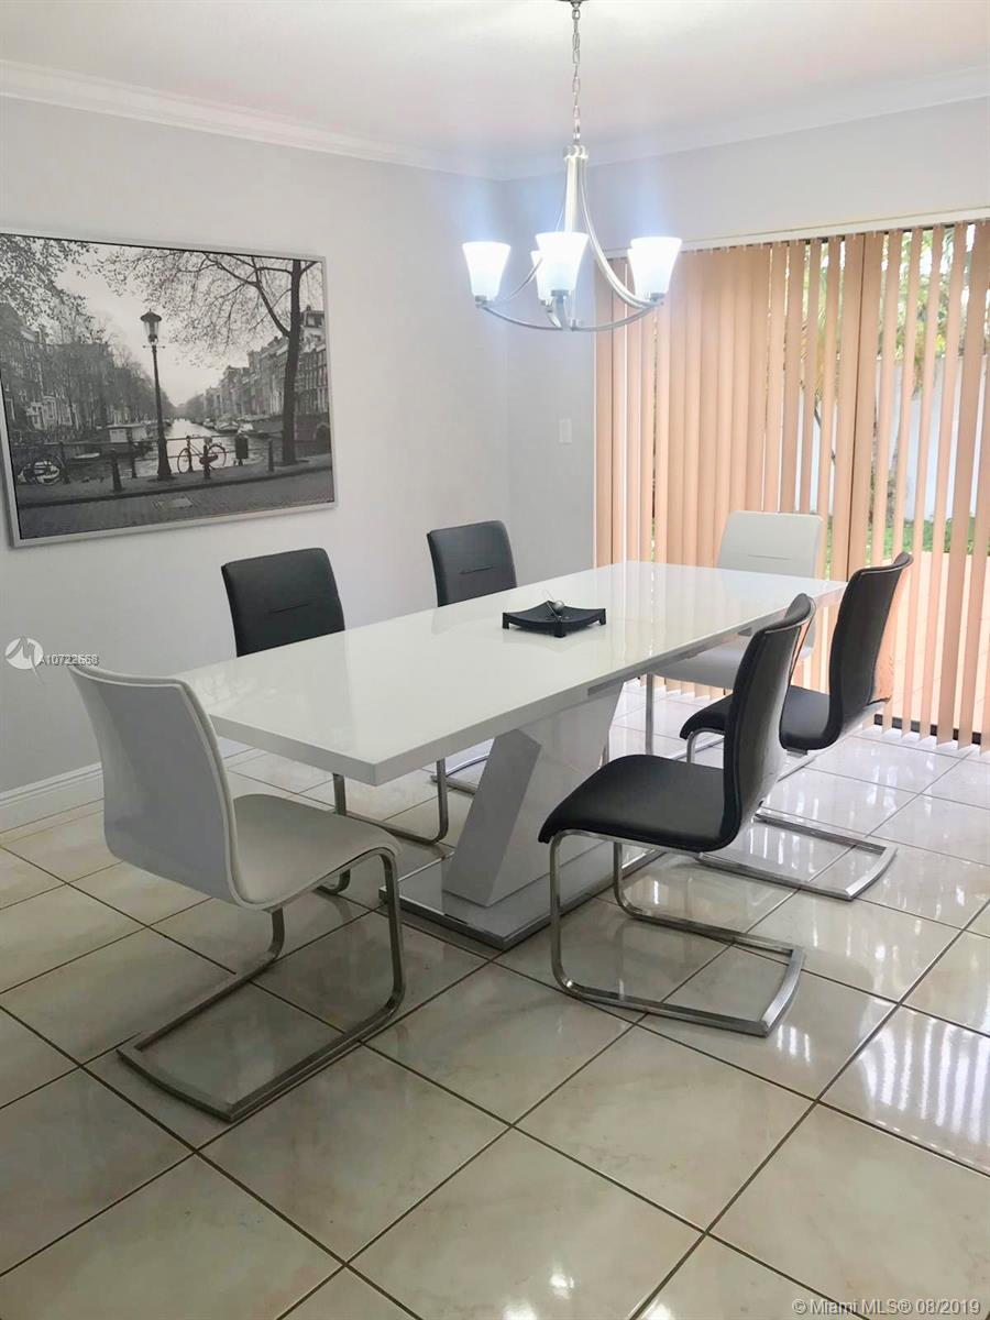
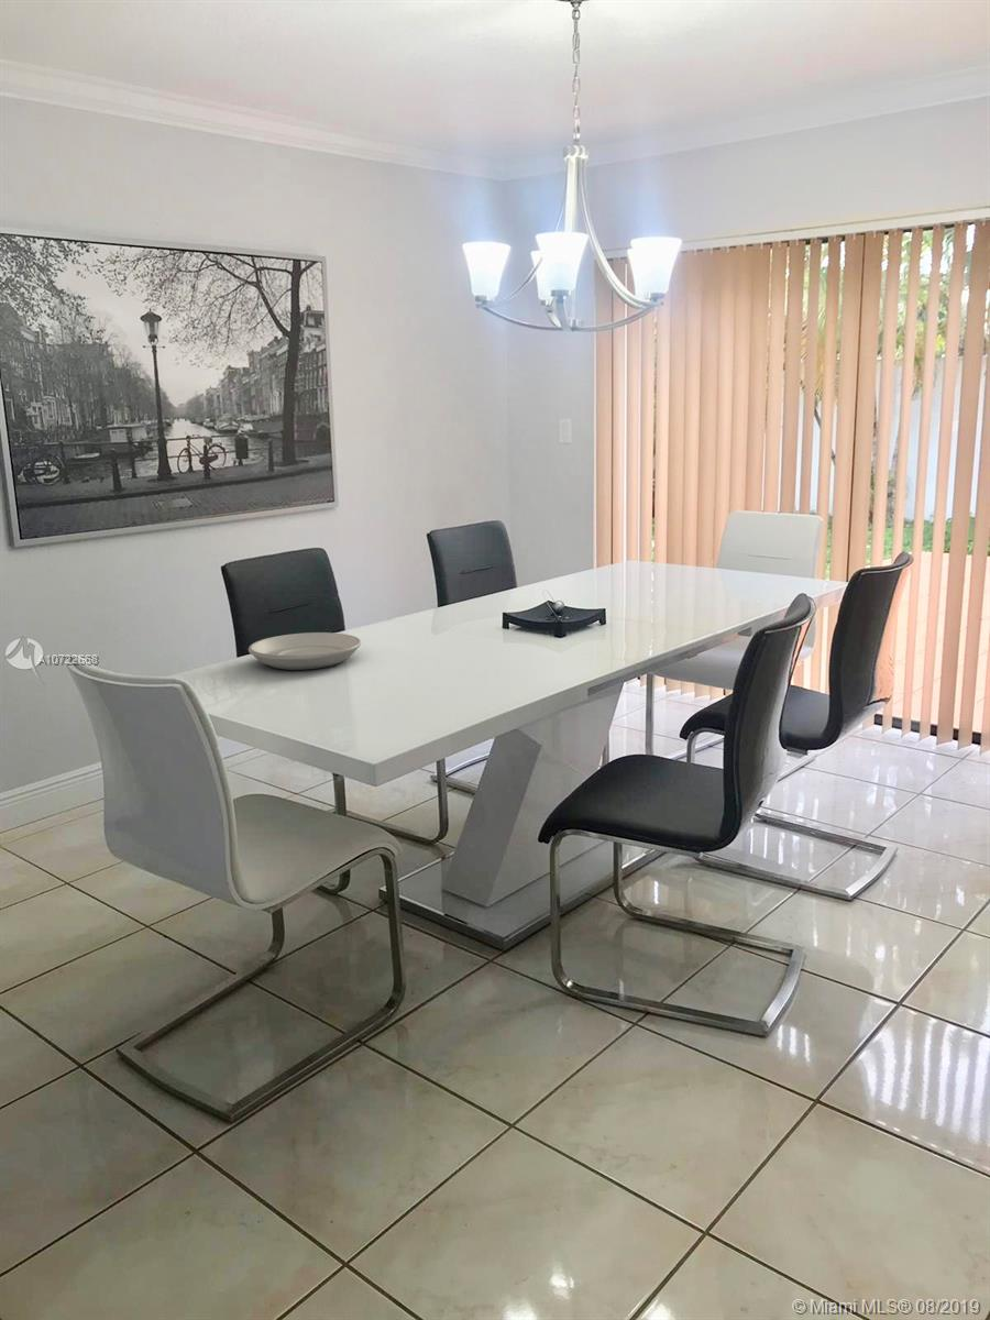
+ plate [248,631,362,671]
